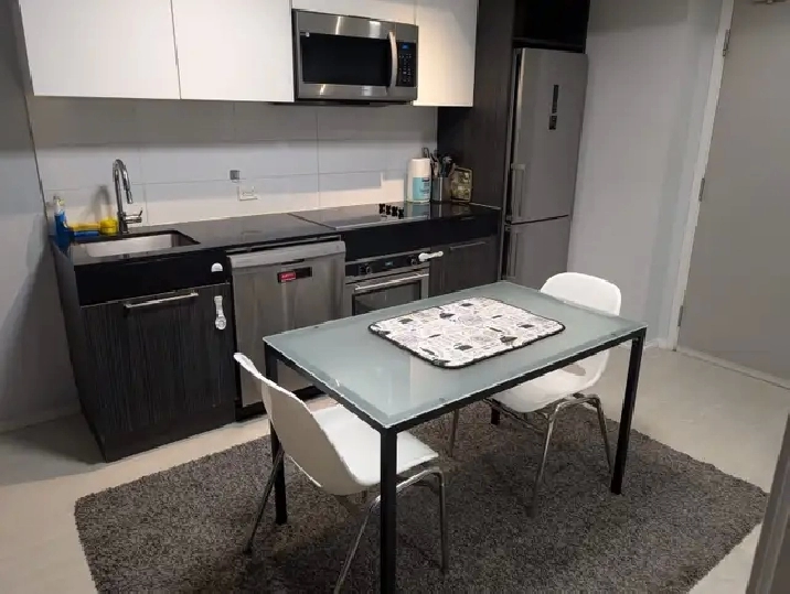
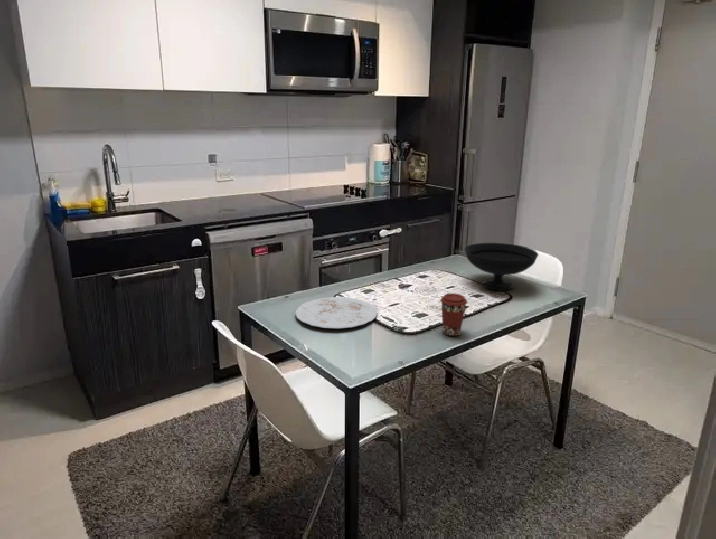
+ bowl [464,242,540,292]
+ coffee cup [439,292,469,337]
+ plate [295,296,378,329]
